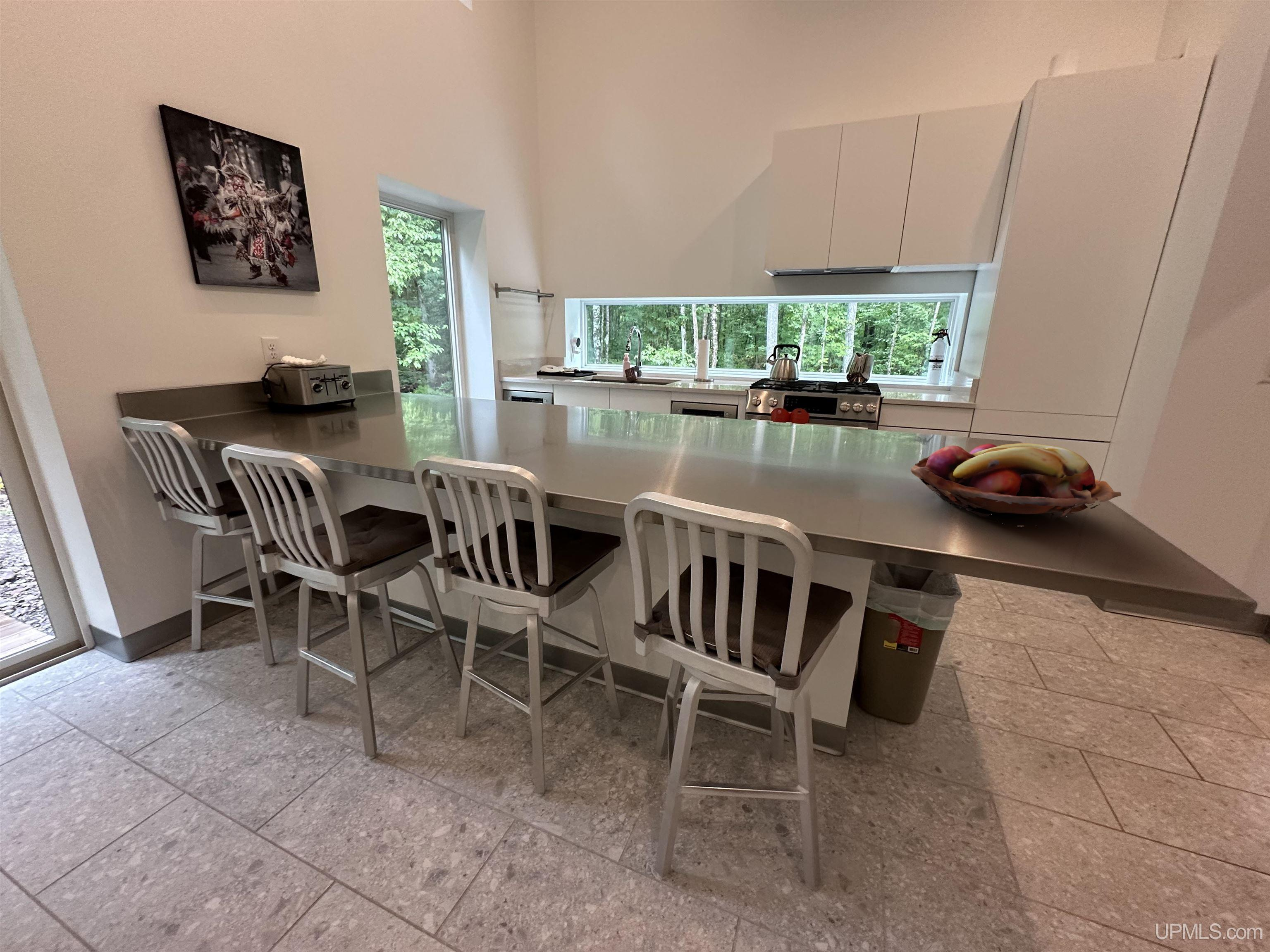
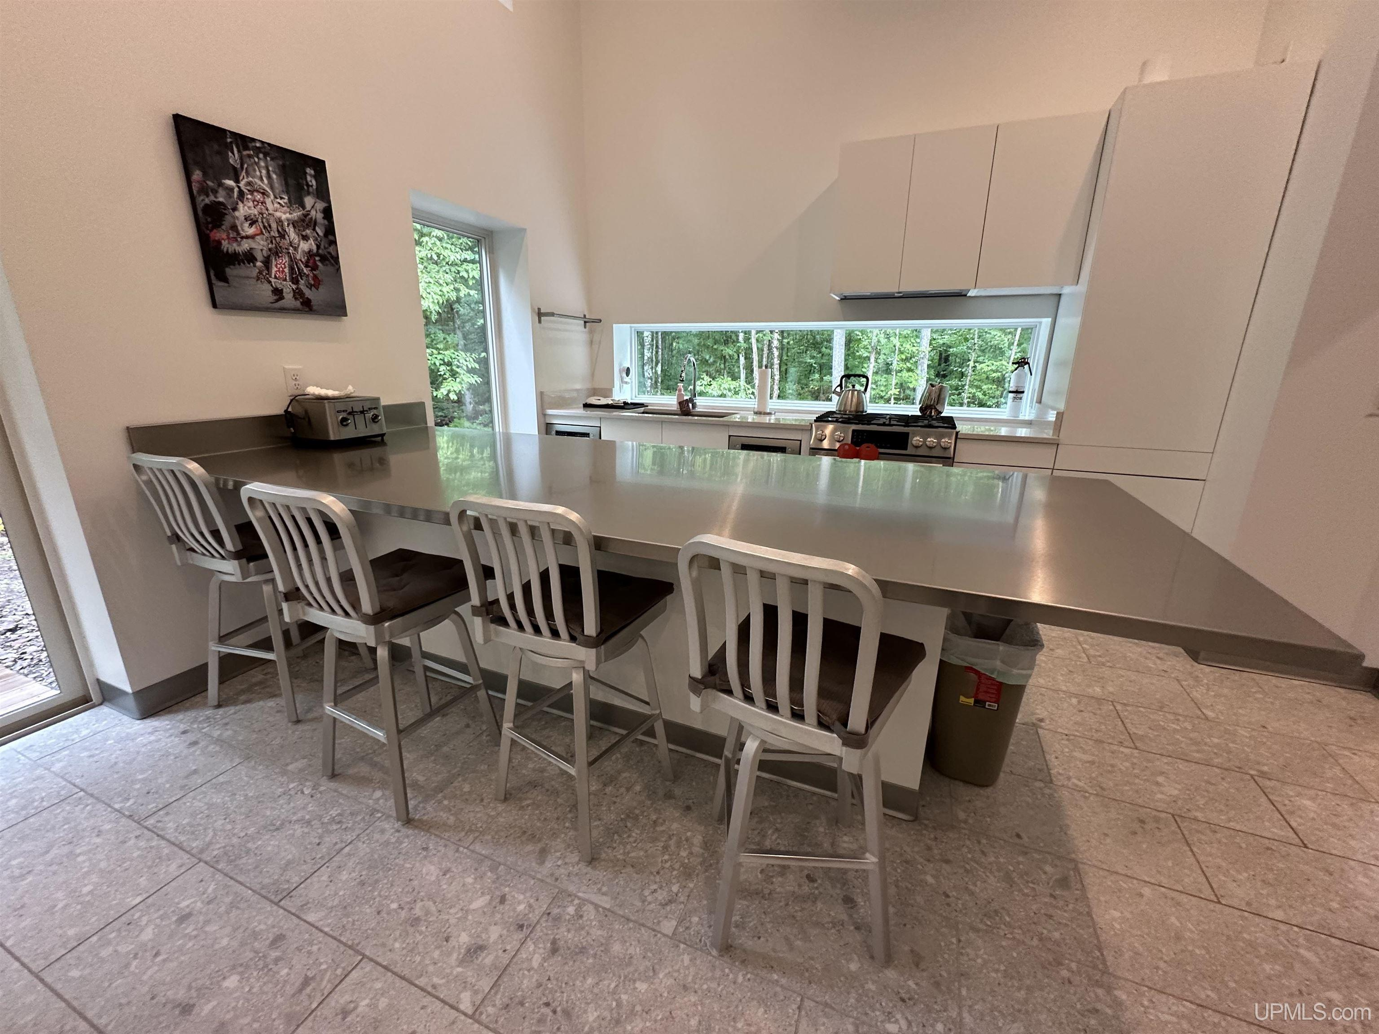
- fruit basket [910,443,1122,526]
